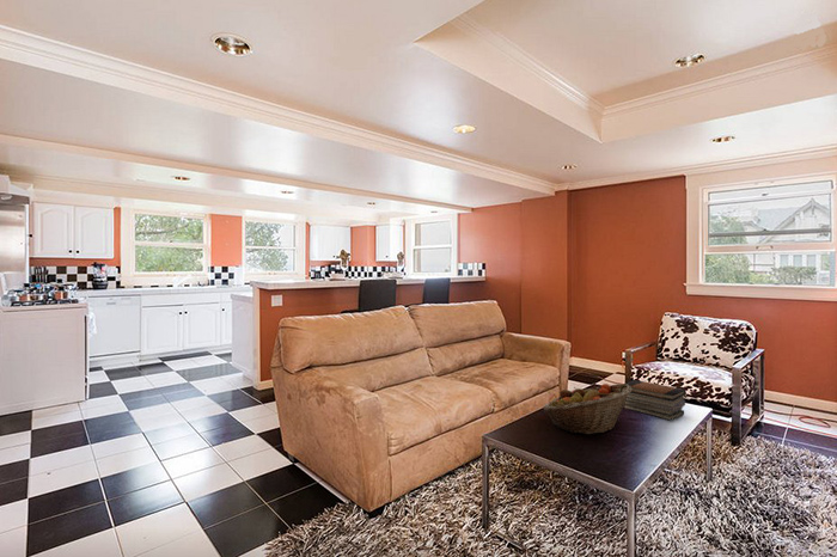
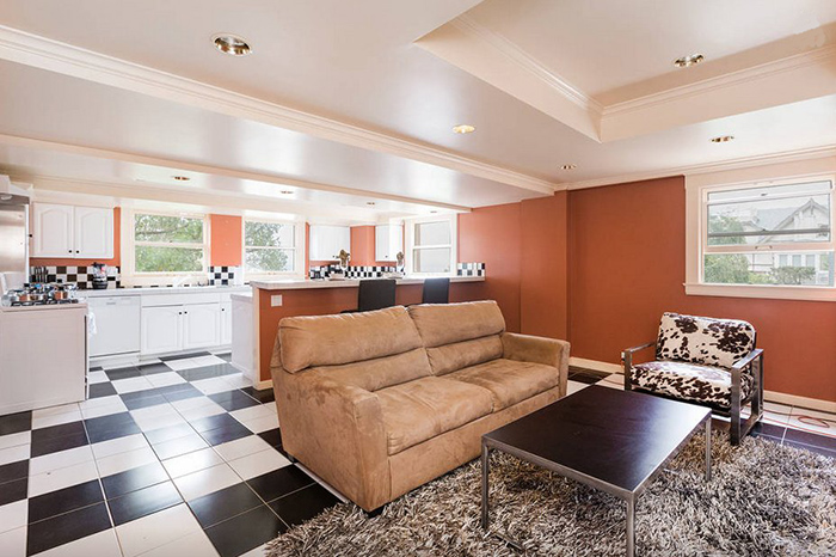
- book stack [623,379,688,421]
- fruit basket [543,382,631,435]
